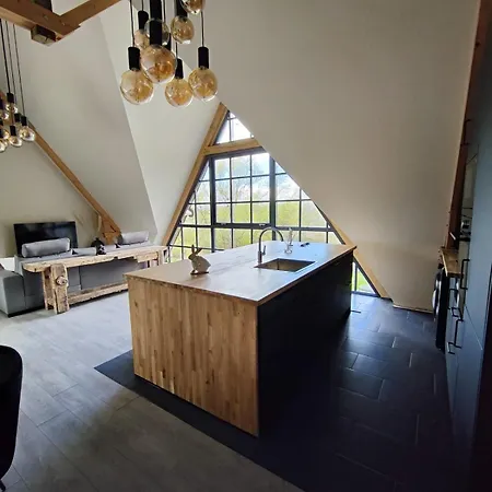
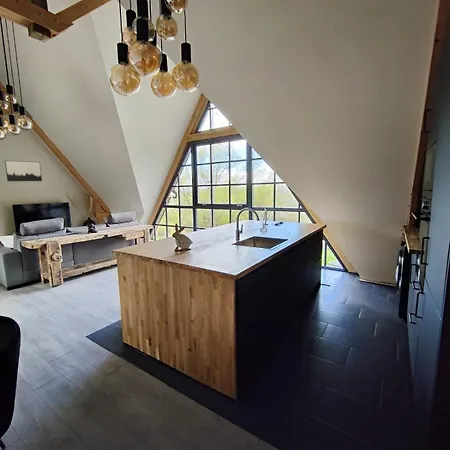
+ wall art [4,160,43,182]
